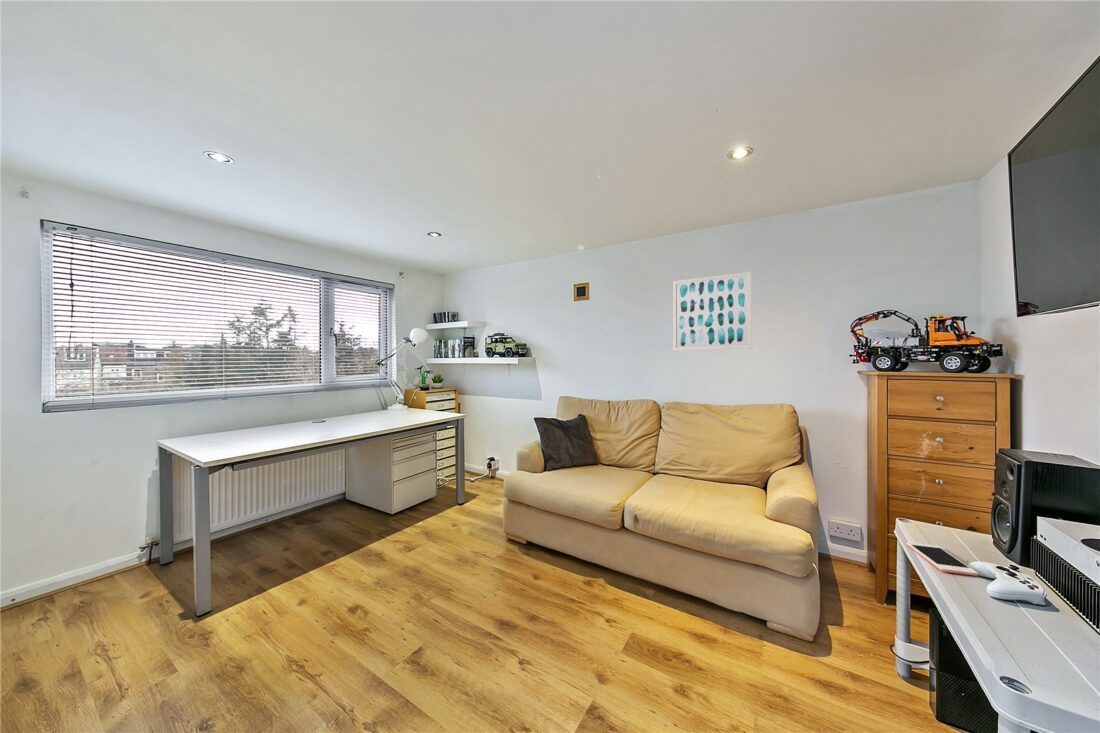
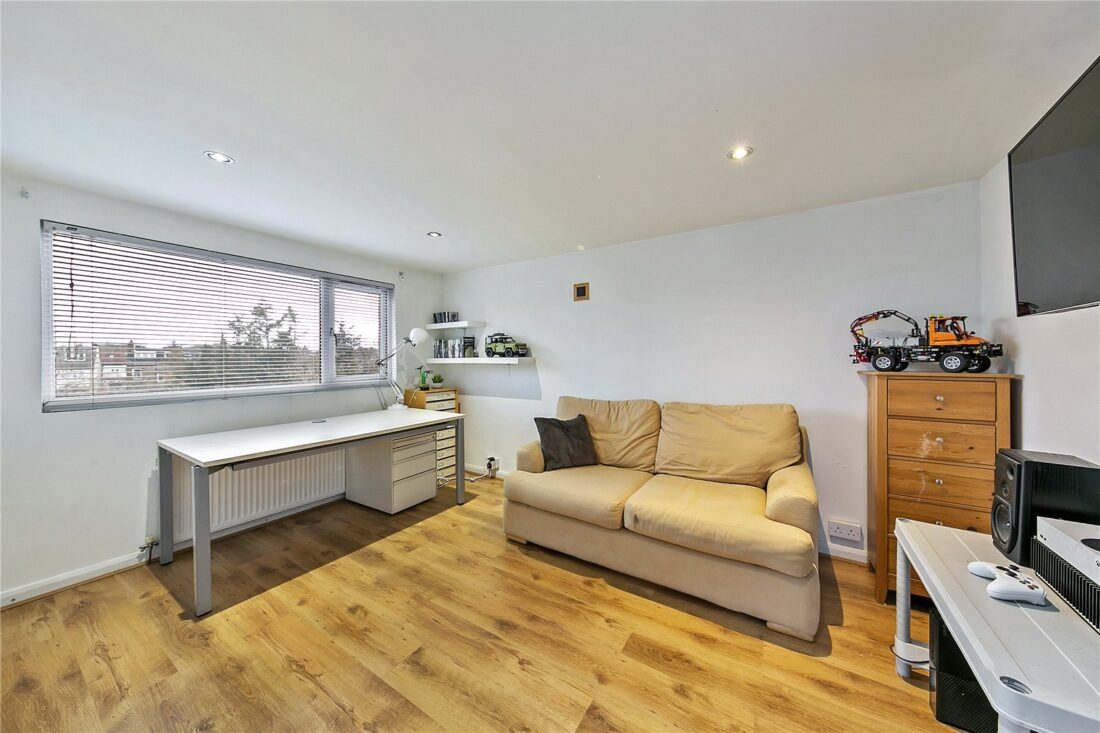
- cell phone [906,541,979,577]
- wall art [672,271,753,351]
